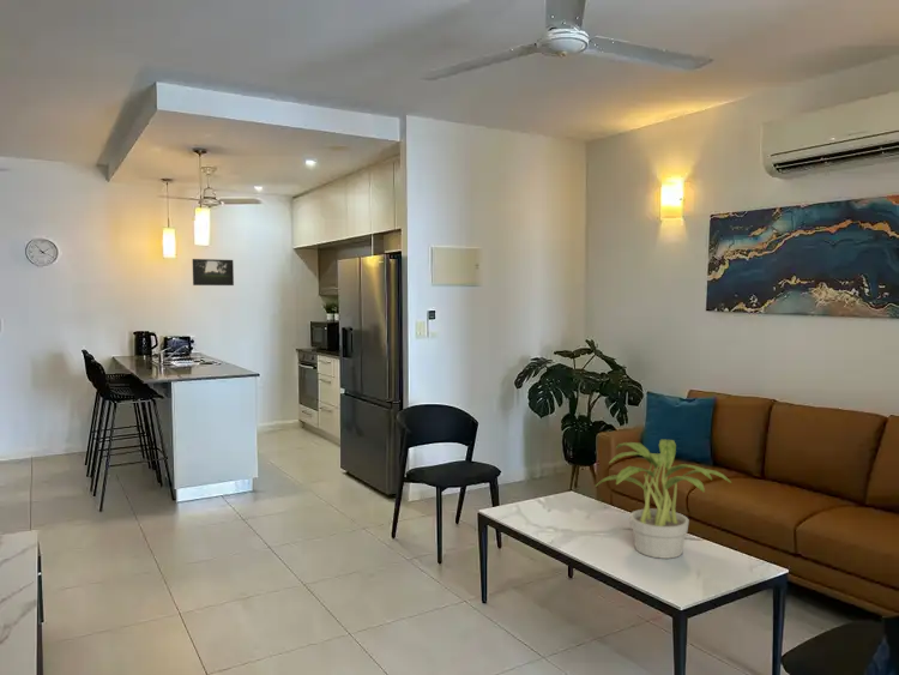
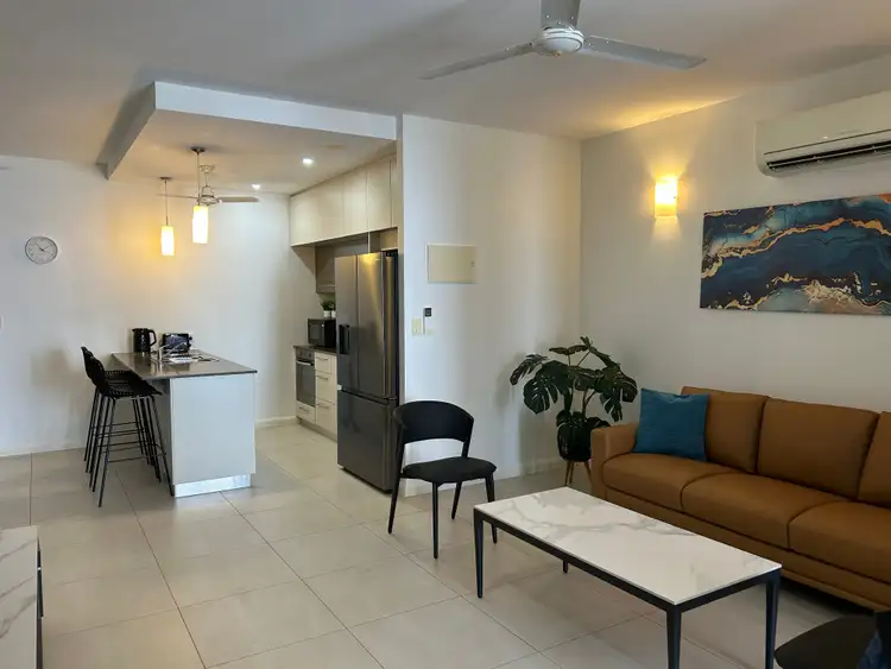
- potted plant [595,439,732,560]
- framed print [192,258,235,287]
